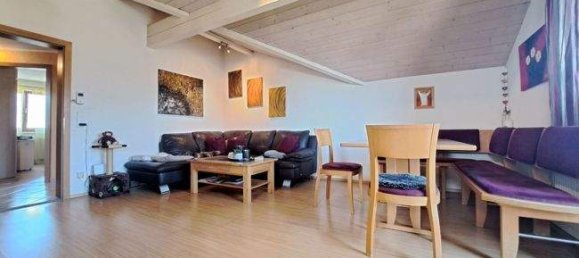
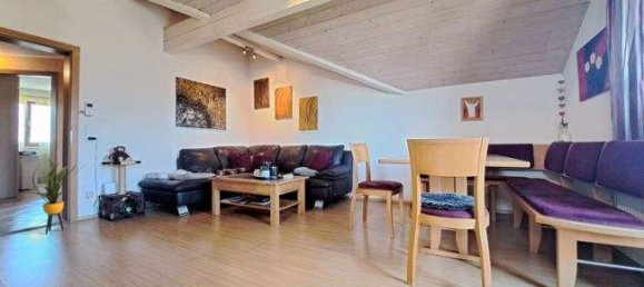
+ house plant [23,157,88,235]
